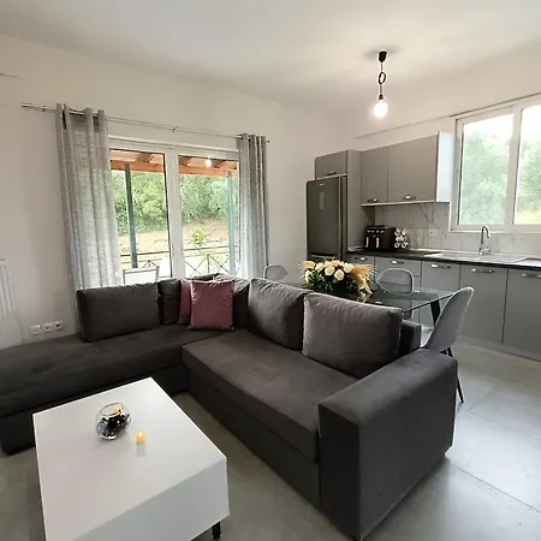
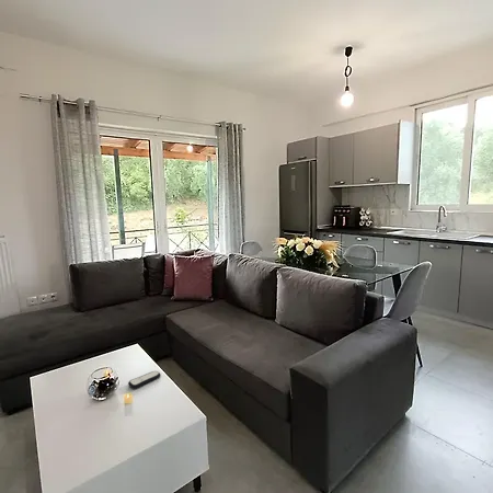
+ remote control [127,370,161,390]
